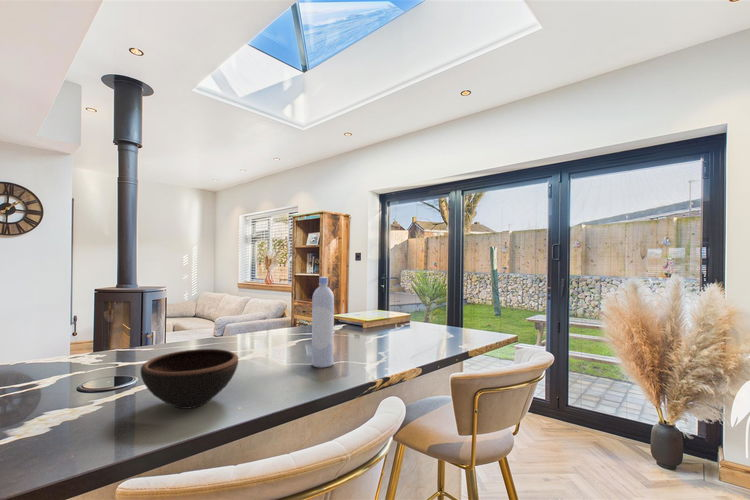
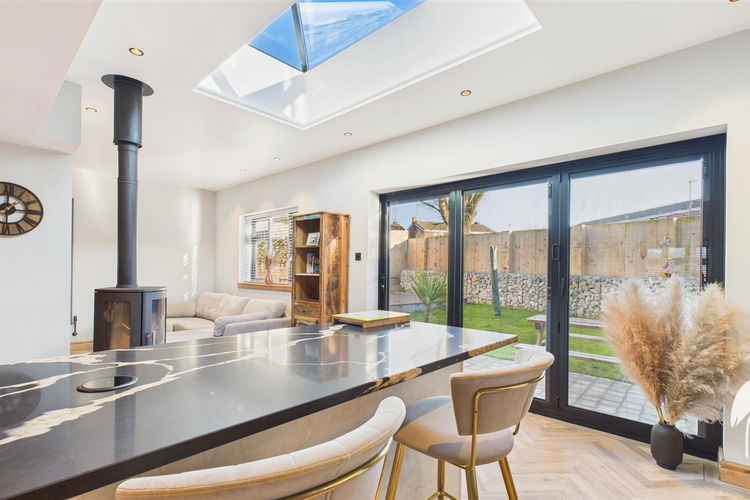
- bowl [140,348,239,410]
- bottle [311,276,335,369]
